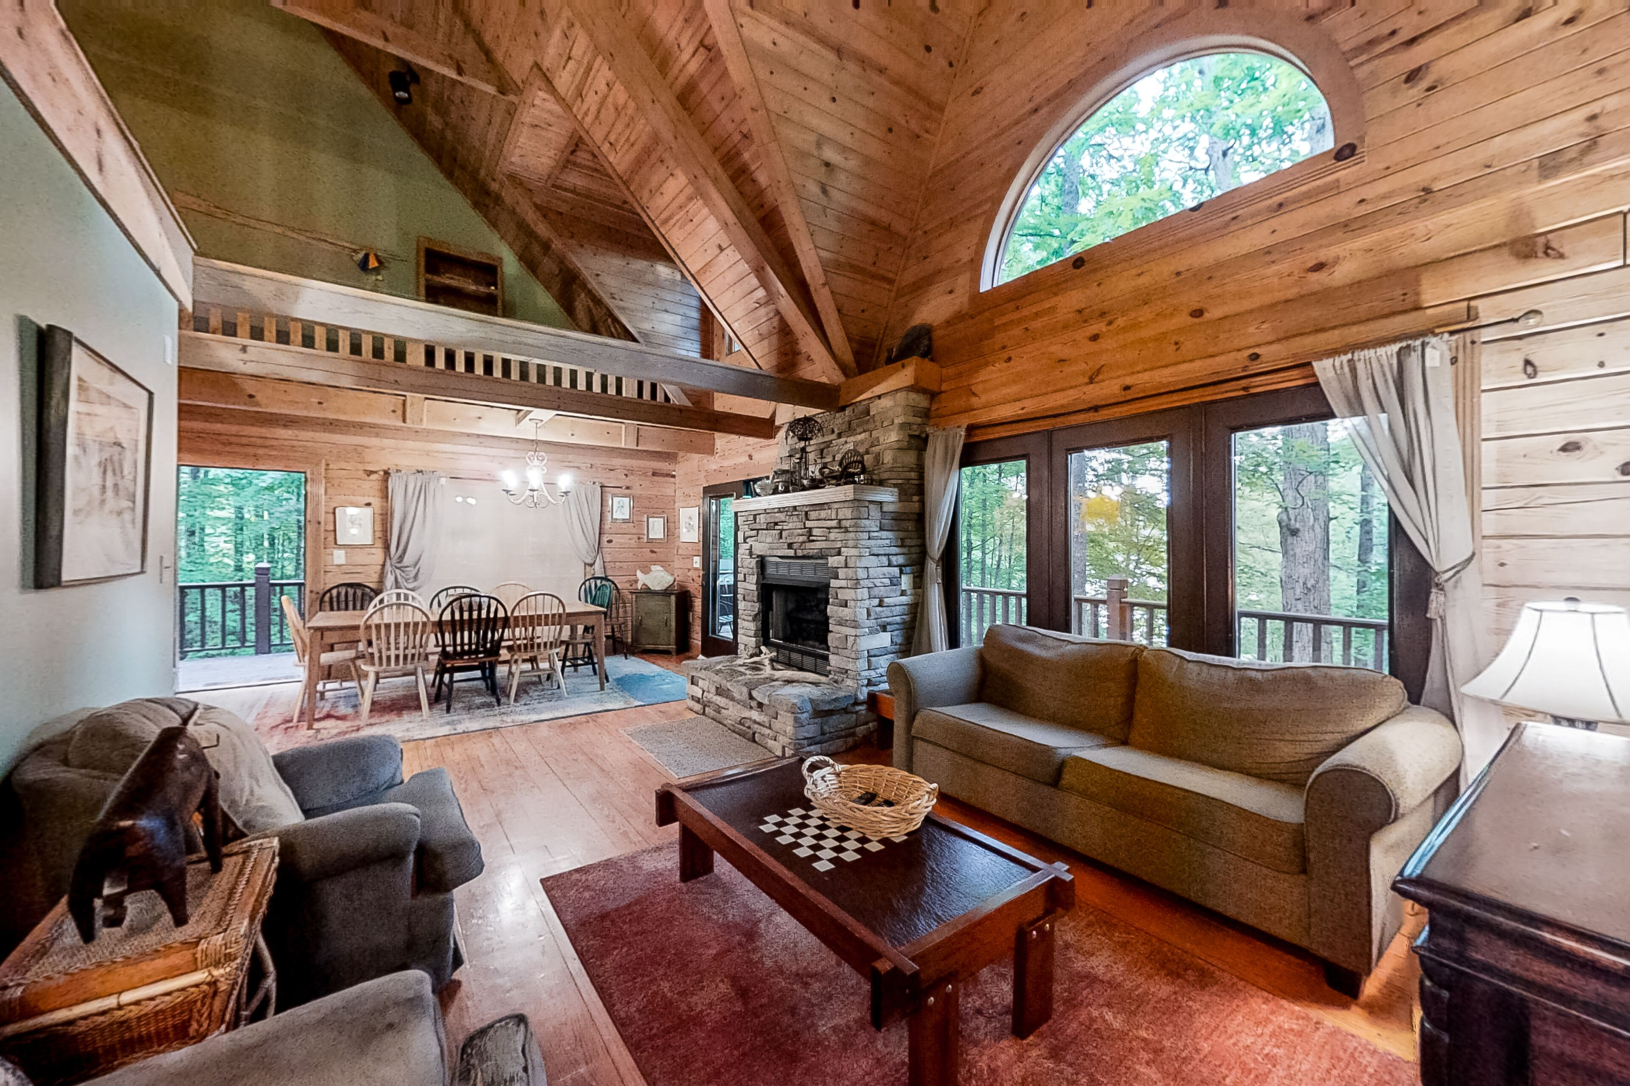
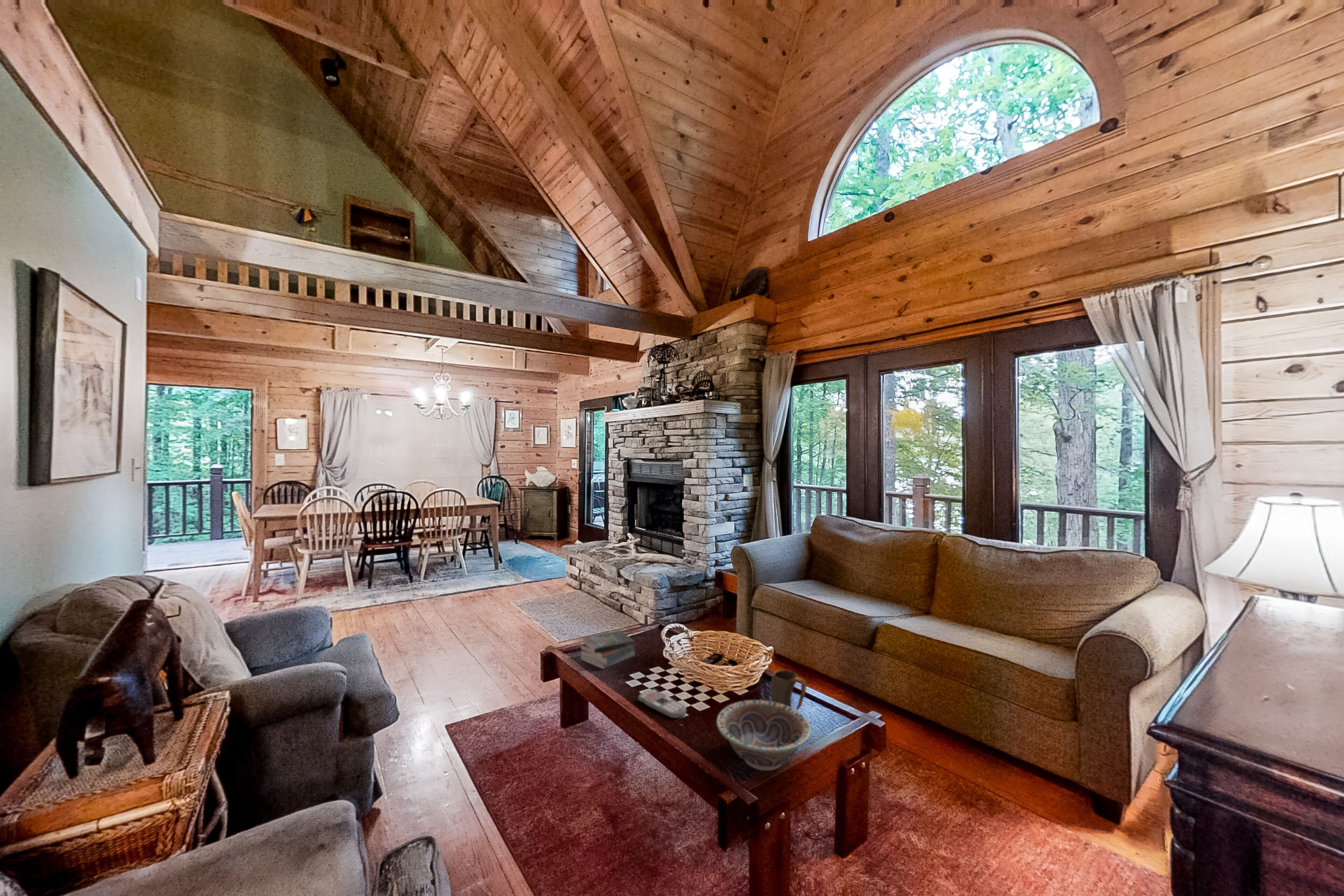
+ book [581,630,635,670]
+ remote control [638,689,687,719]
+ mug [770,669,807,710]
+ decorative bowl [716,700,812,771]
